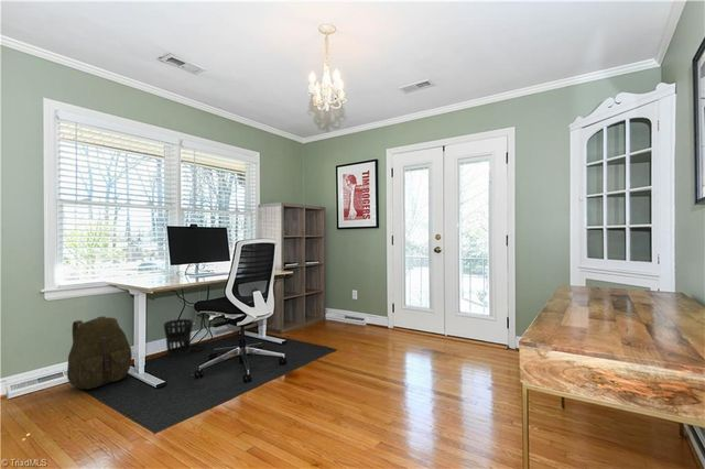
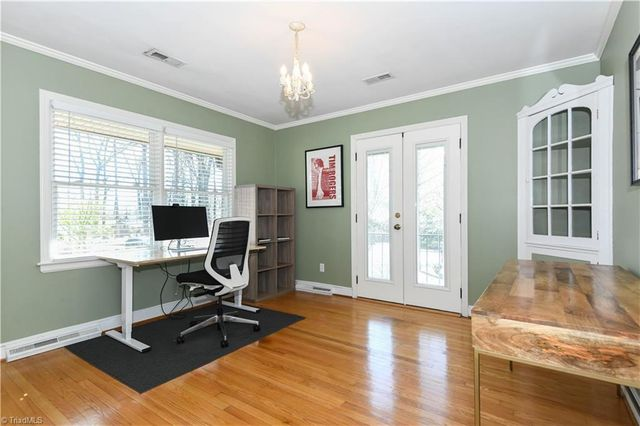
- wastebasket [163,318,194,358]
- backpack [66,315,133,391]
